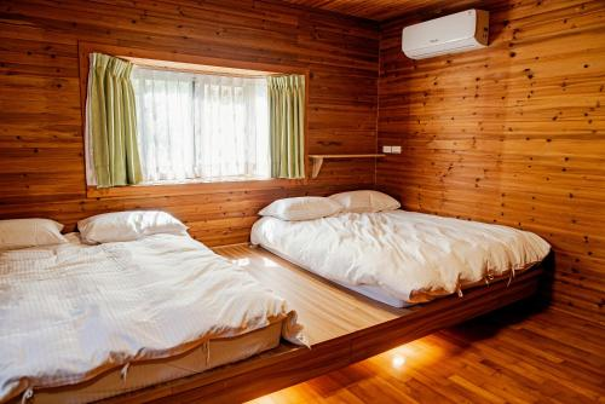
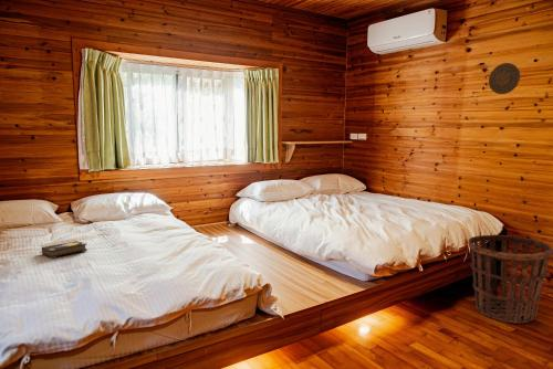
+ decorative plate [488,62,521,95]
+ basket [468,234,553,325]
+ hardback book [39,240,88,260]
